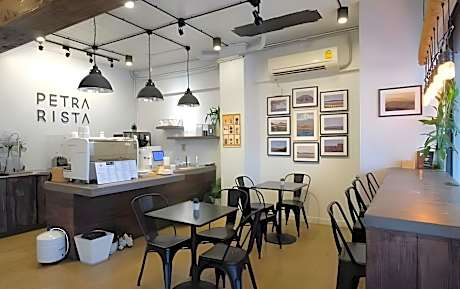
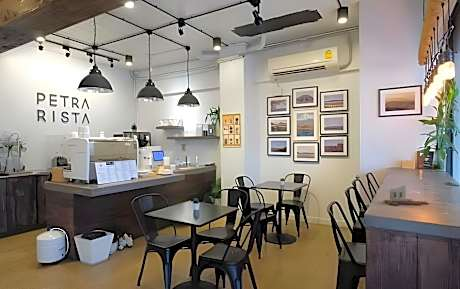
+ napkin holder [383,184,429,206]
